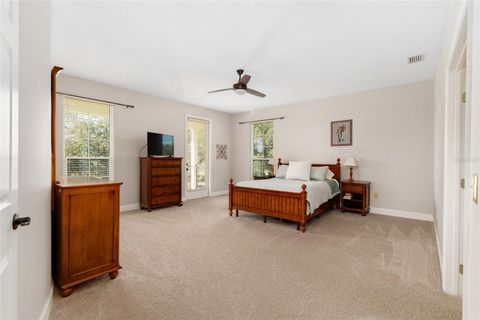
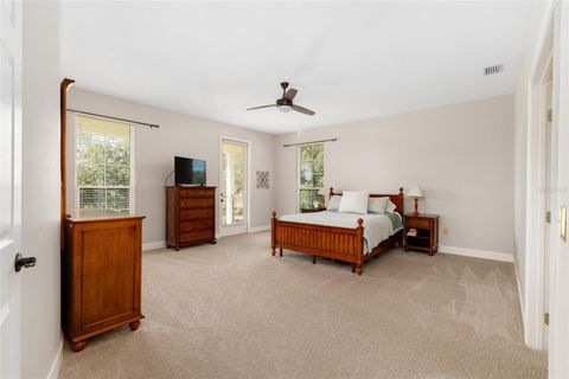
- wall art [330,118,354,147]
